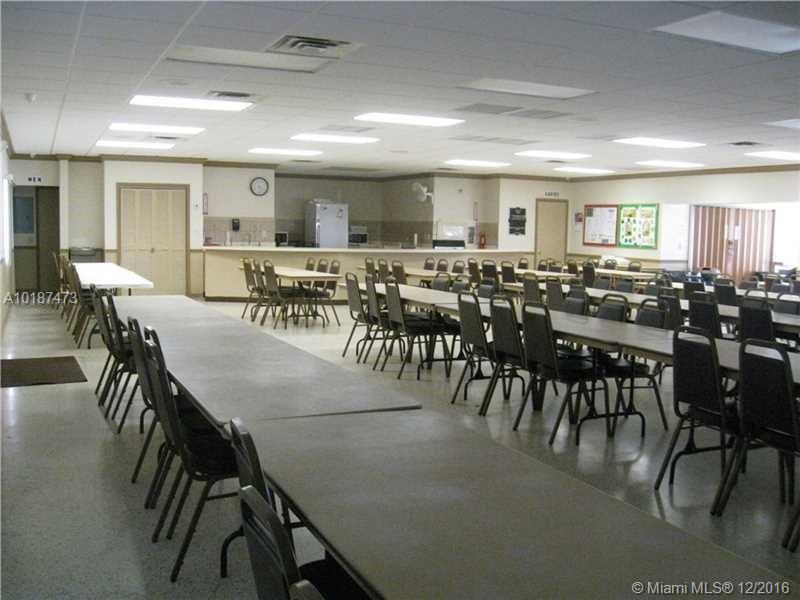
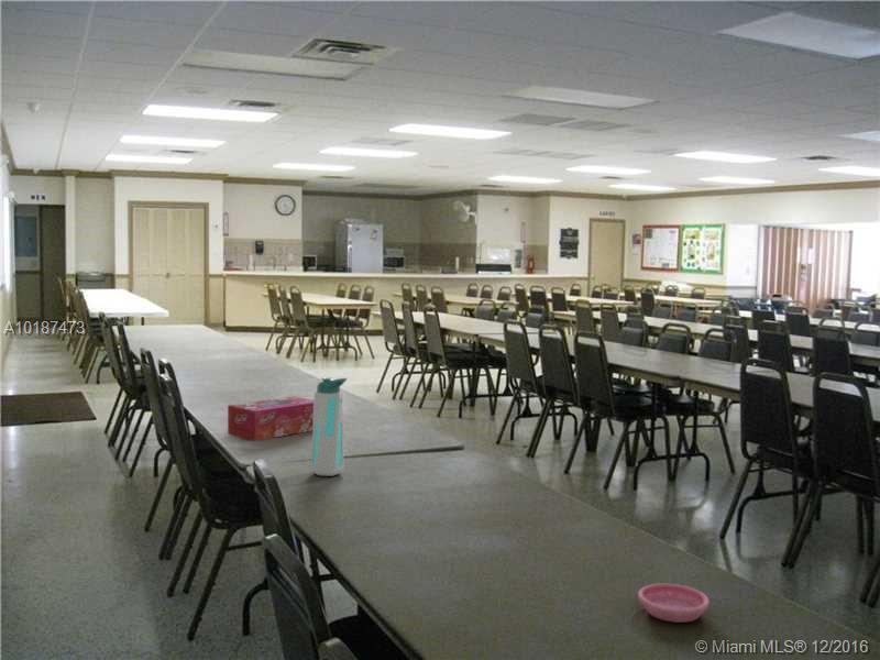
+ tissue box [227,395,315,442]
+ saucer [637,583,711,624]
+ water bottle [310,376,348,477]
